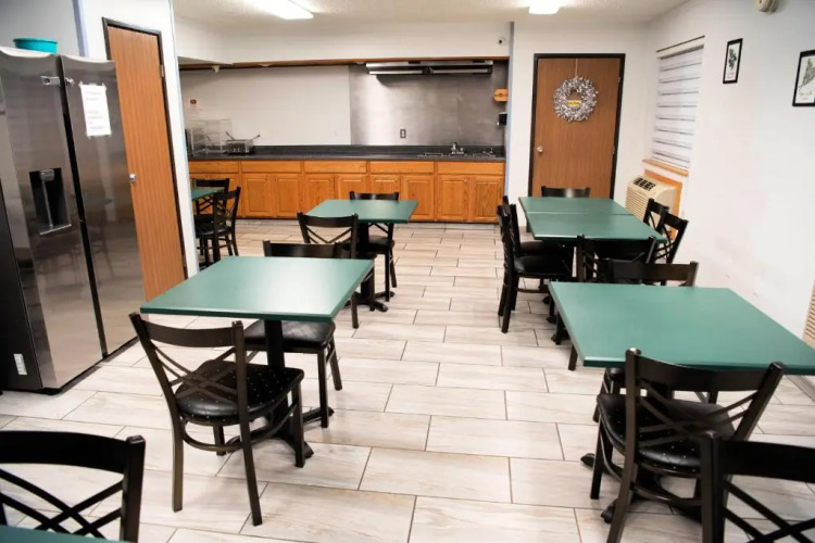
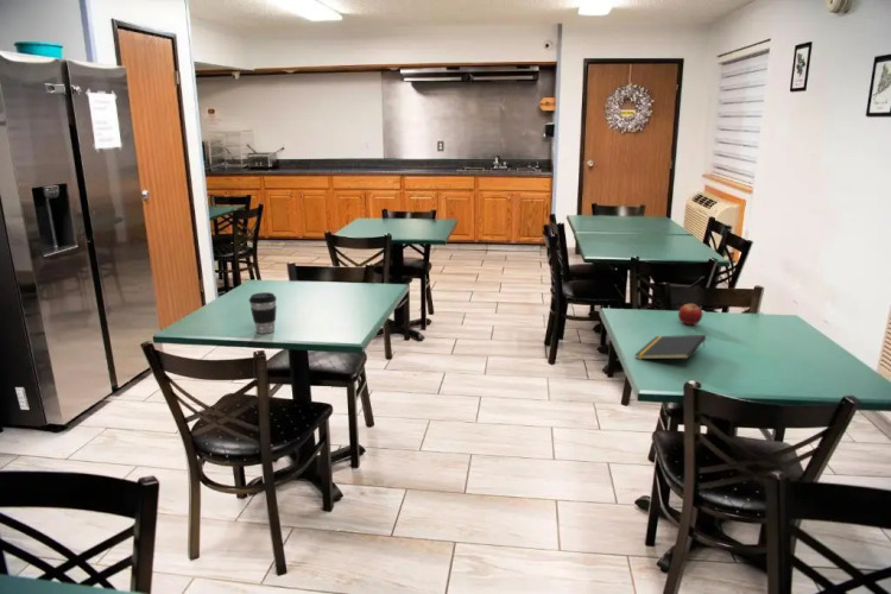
+ notepad [634,334,707,360]
+ coffee cup [248,291,278,335]
+ fruit [677,303,703,326]
